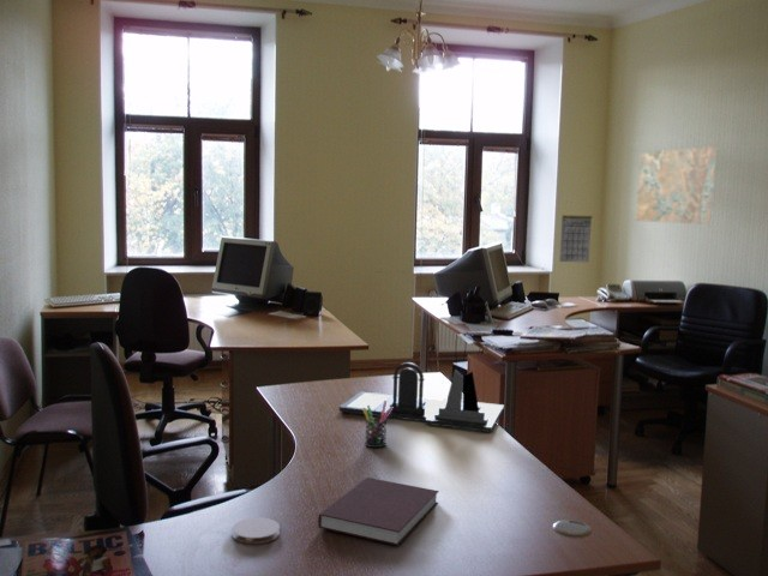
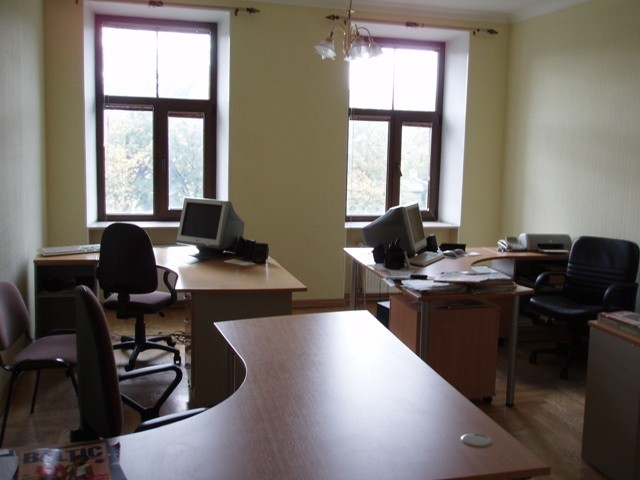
- calendar [558,209,594,263]
- notebook [317,476,440,547]
- desk organizer [338,361,505,433]
- map [635,144,719,226]
- coaster [232,516,281,545]
- pen holder [362,401,394,449]
